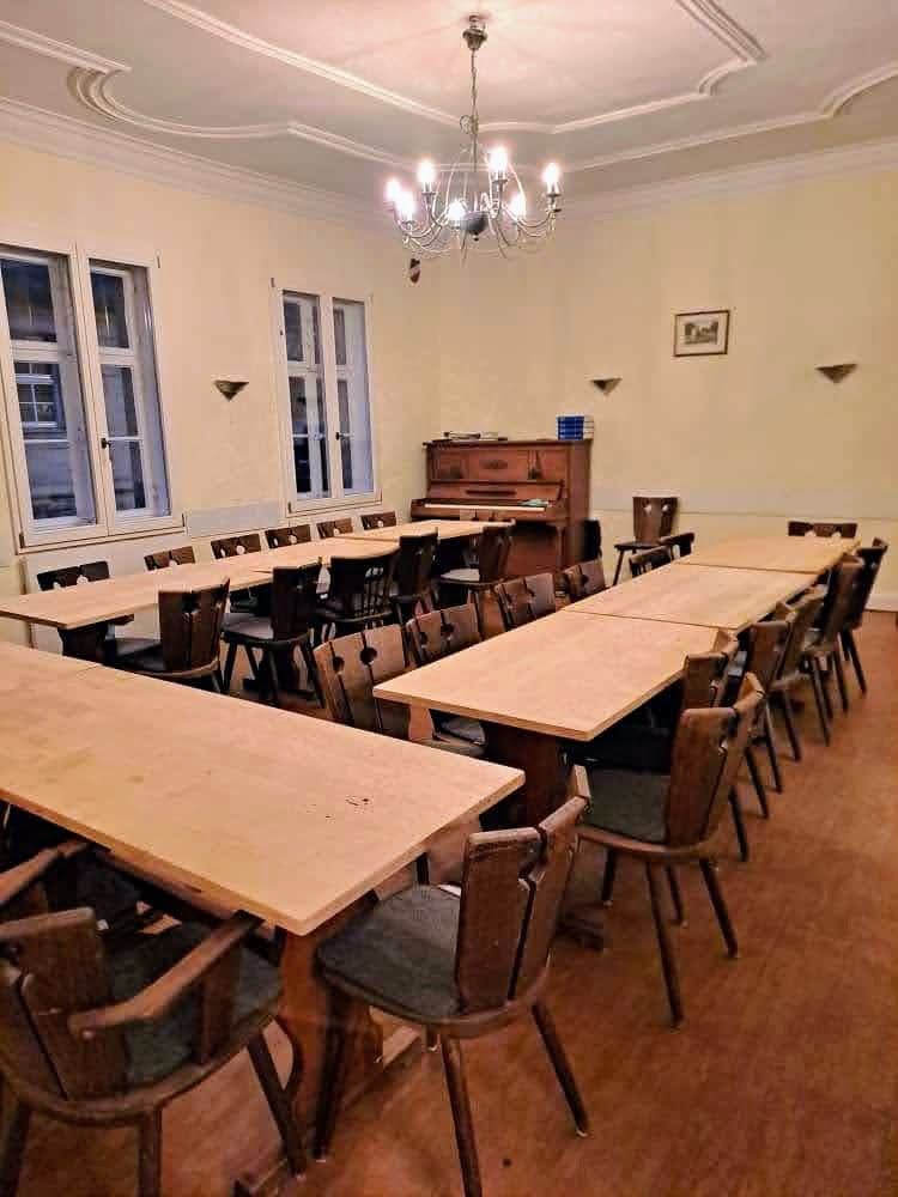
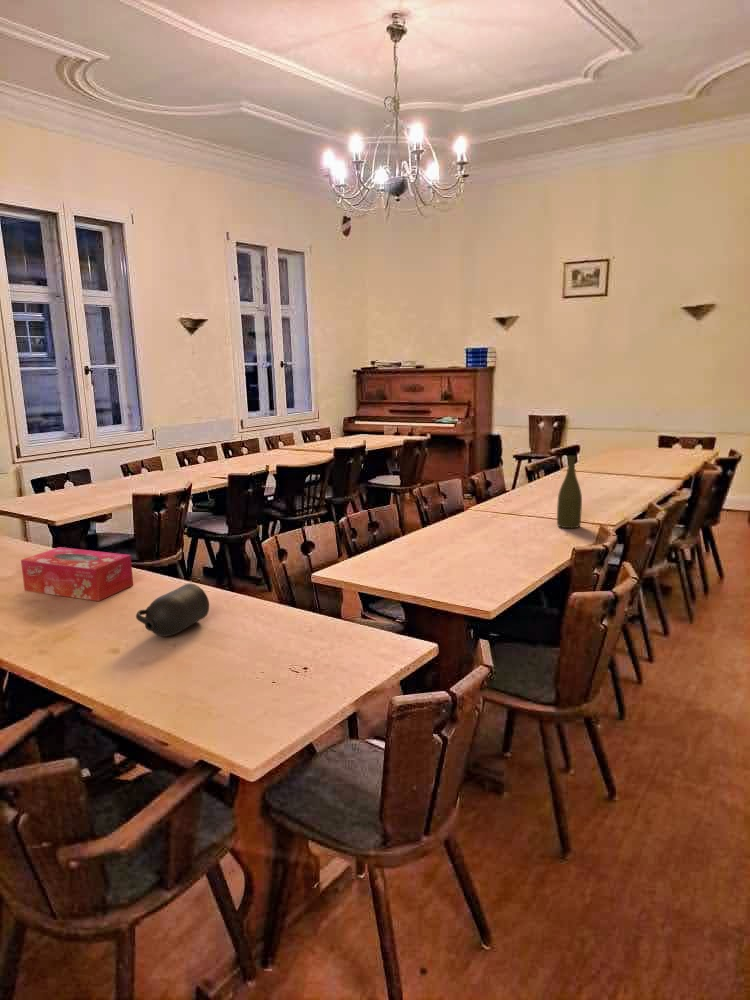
+ tissue box [20,546,134,602]
+ atomizer [135,582,210,637]
+ bottle [556,455,583,529]
